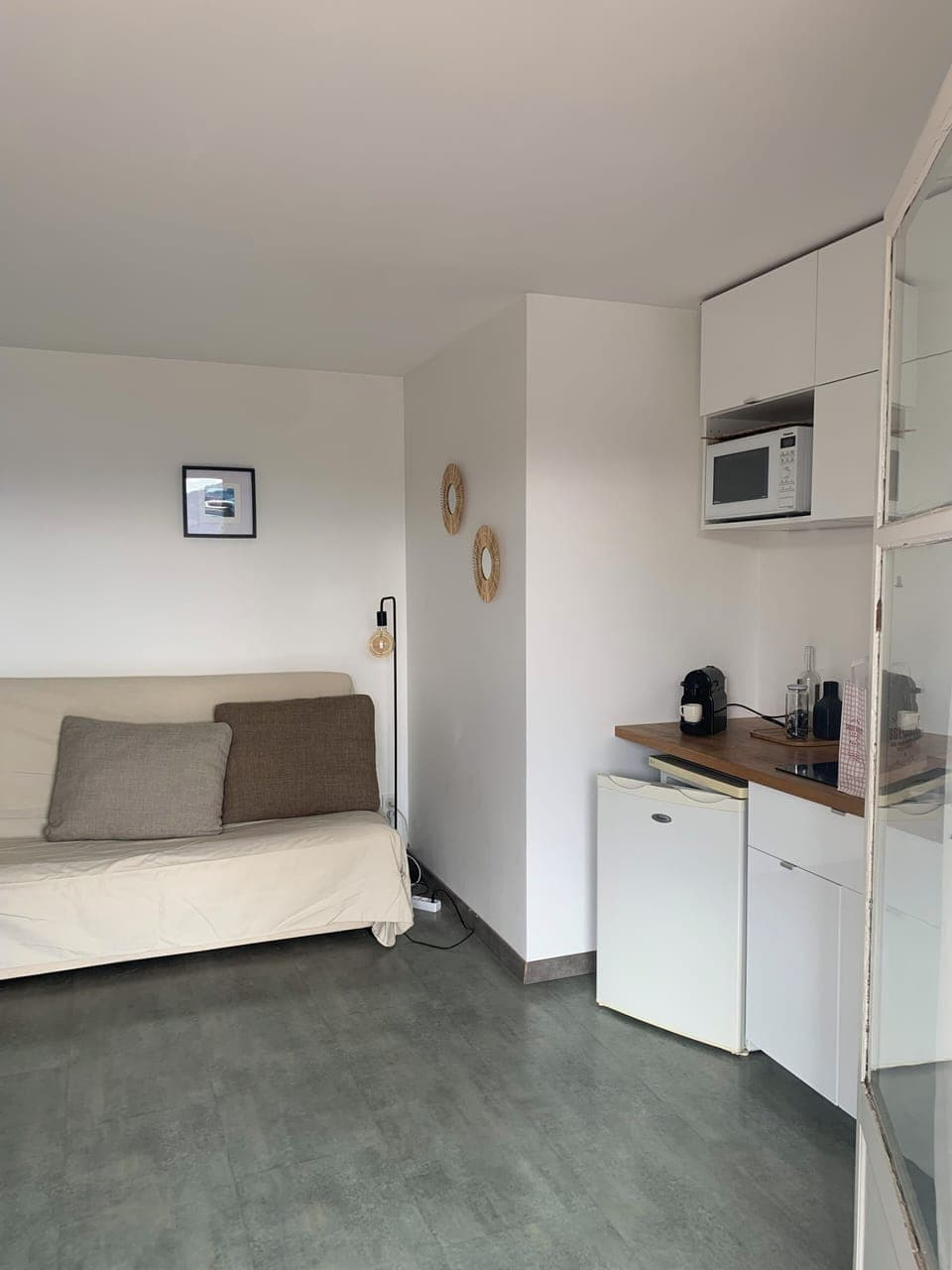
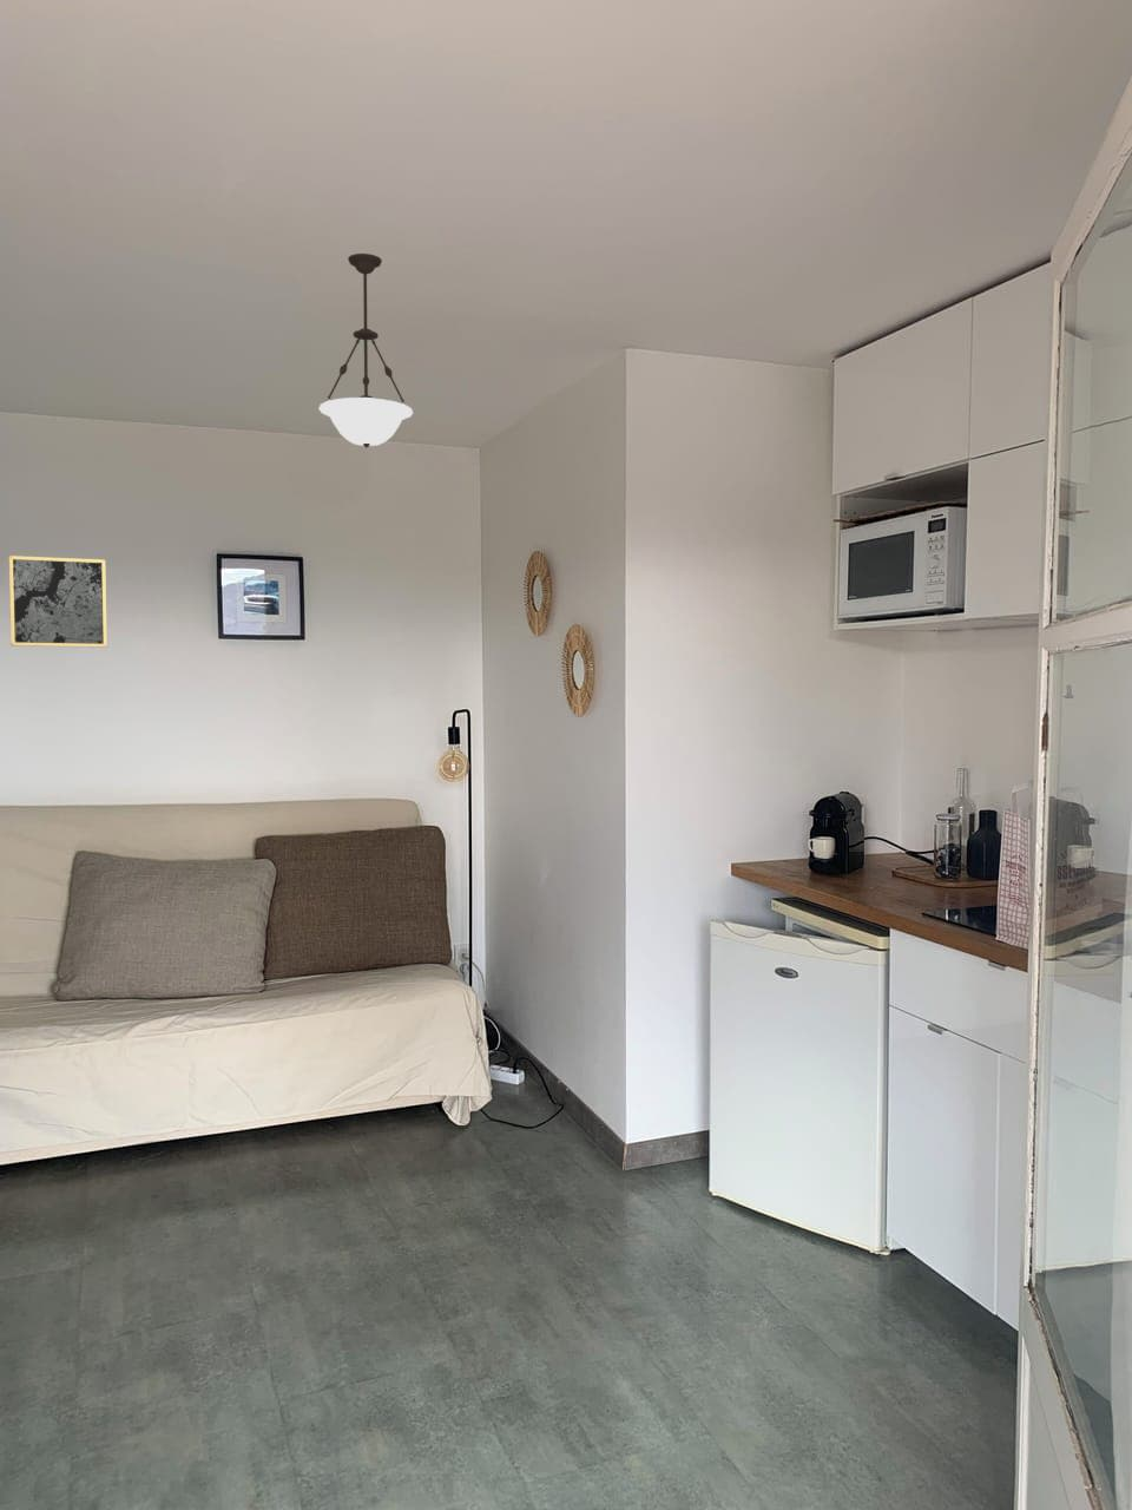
+ pendant light [319,252,414,449]
+ wall art [8,554,108,649]
